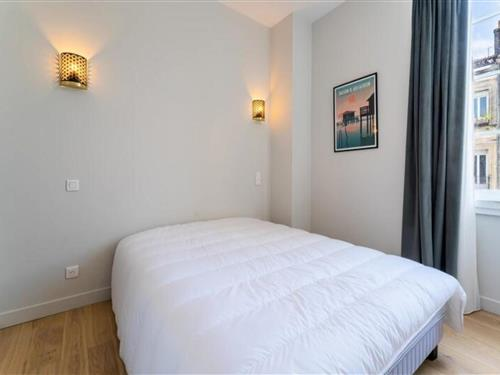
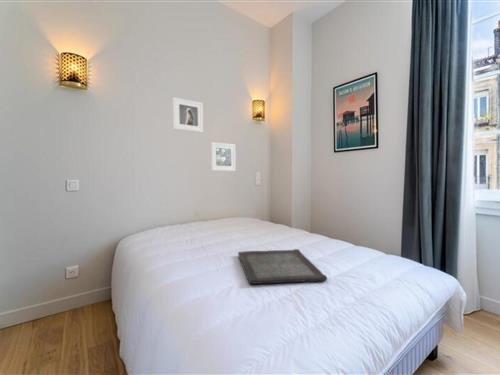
+ serving tray [237,248,328,285]
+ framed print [210,141,237,172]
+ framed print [172,96,204,133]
